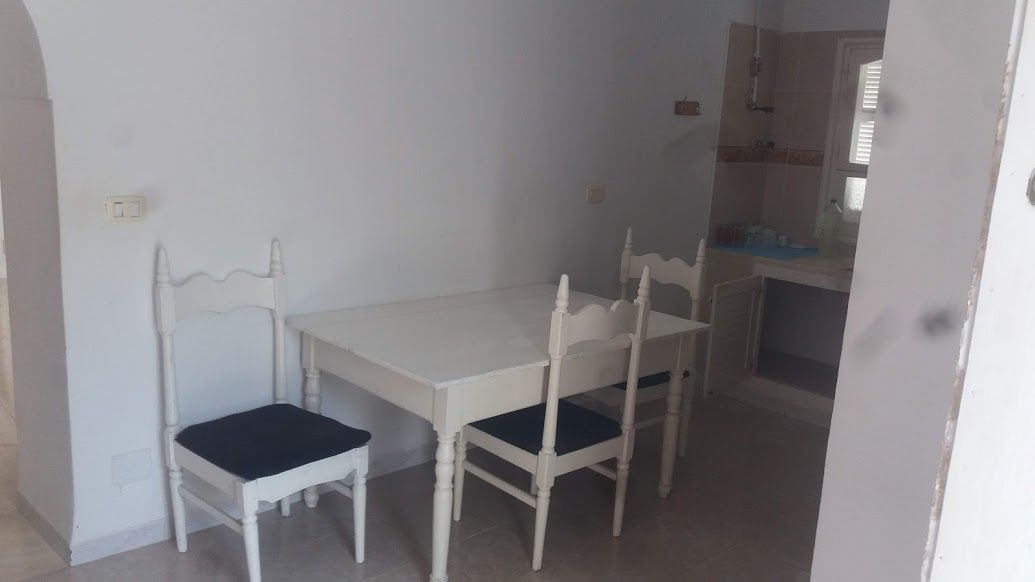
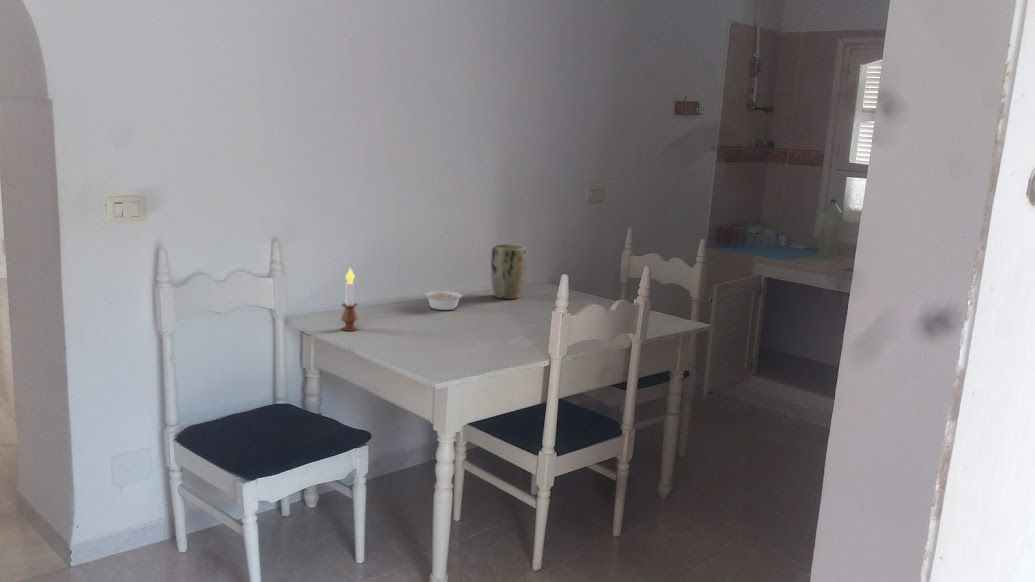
+ candle [340,267,360,332]
+ legume [424,290,463,311]
+ plant pot [490,243,527,300]
